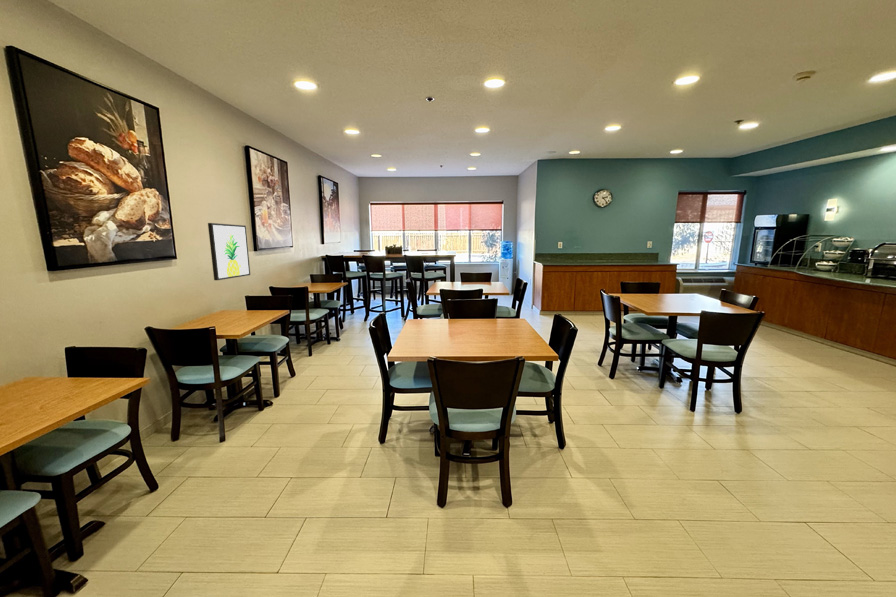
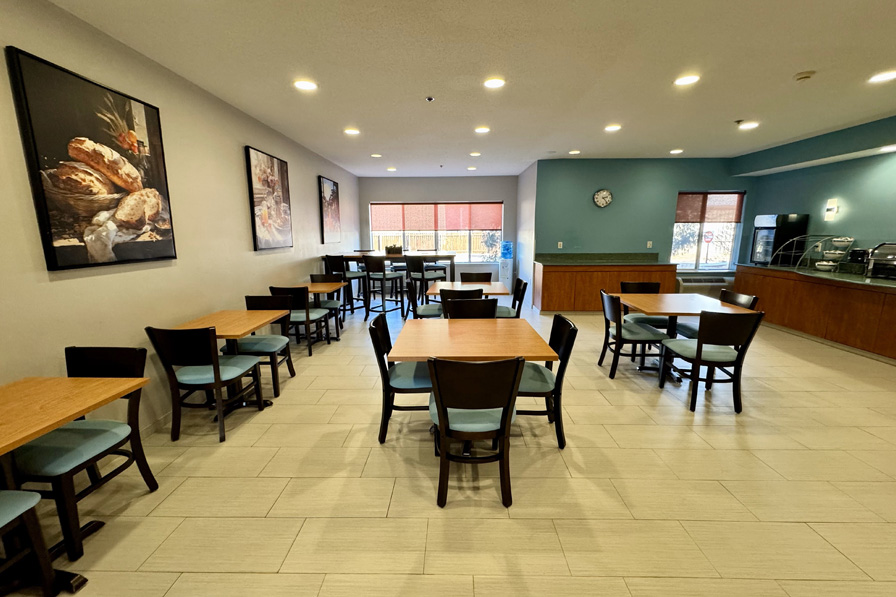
- wall art [207,222,251,281]
